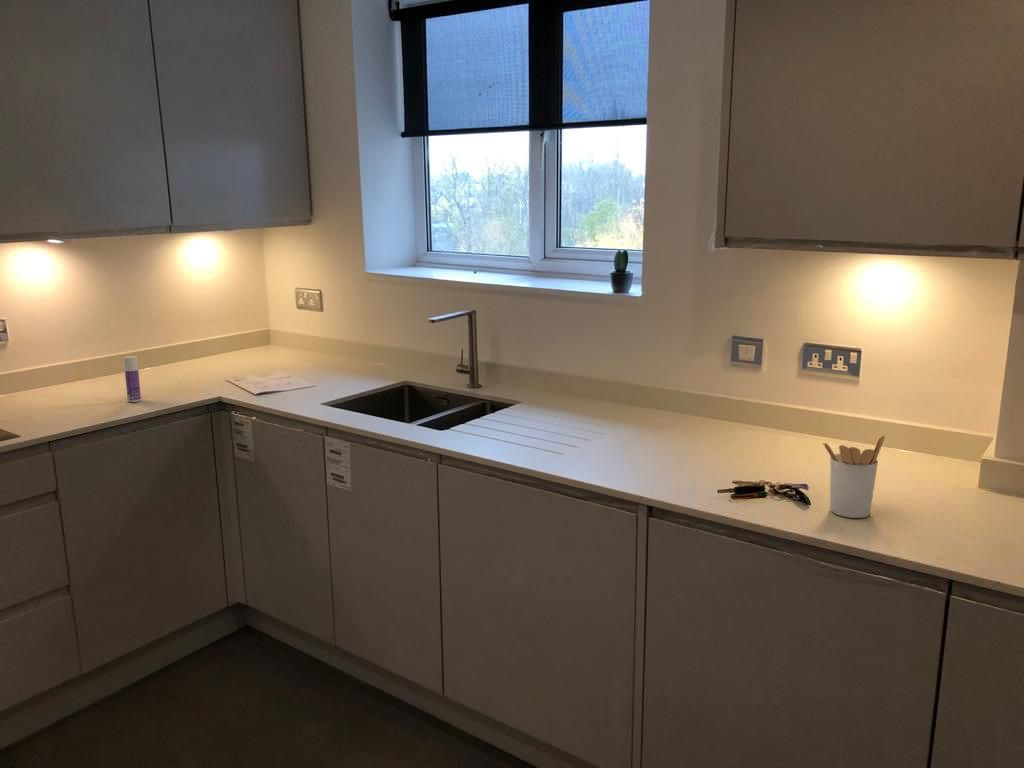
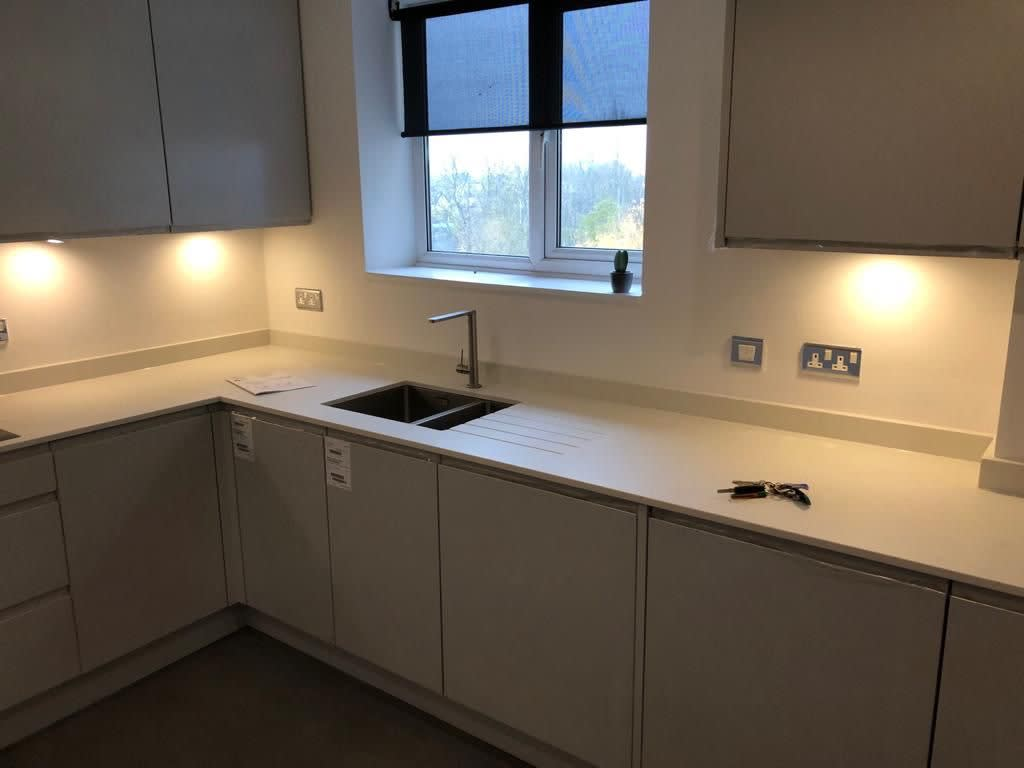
- bottle [123,355,142,403]
- utensil holder [821,435,886,519]
